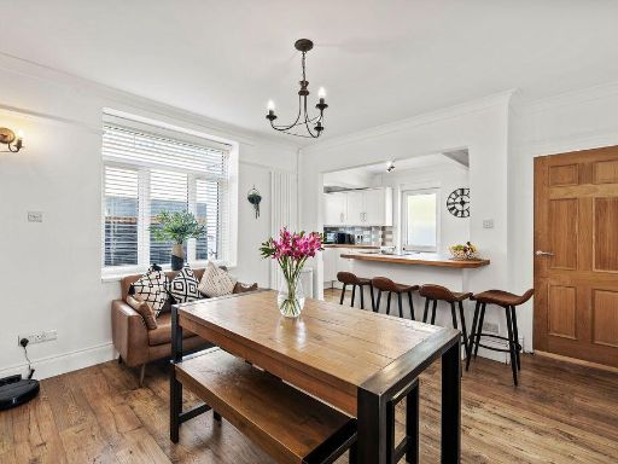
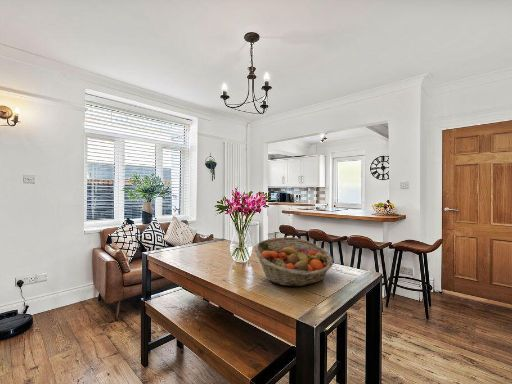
+ fruit basket [253,236,334,287]
